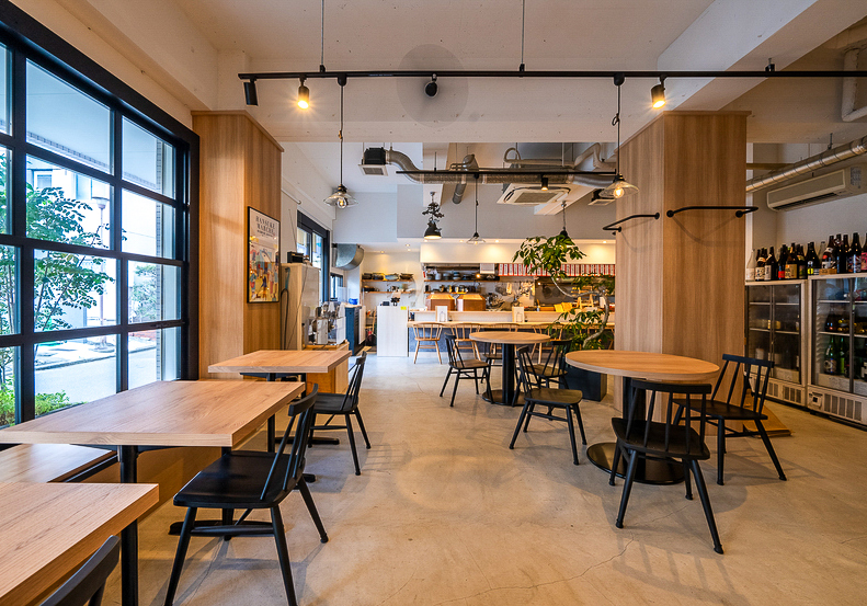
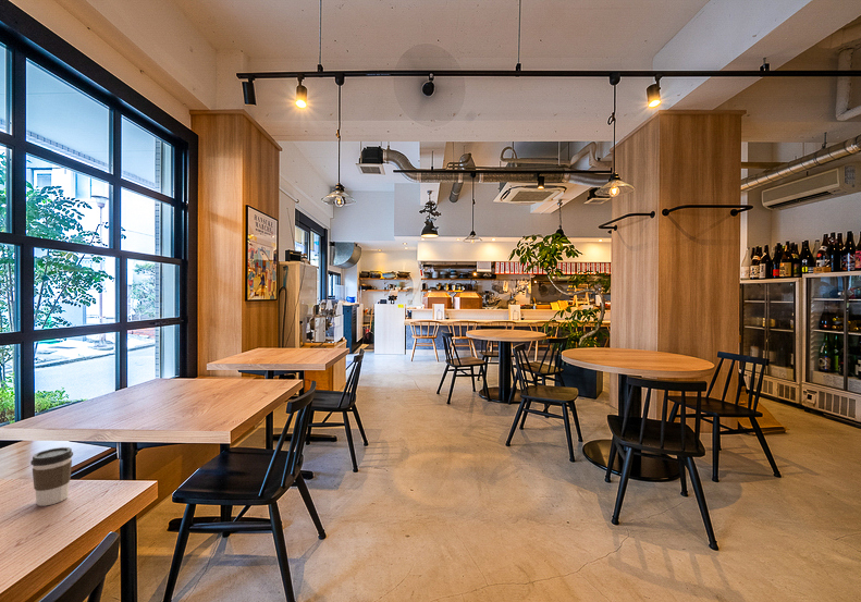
+ coffee cup [29,446,74,507]
